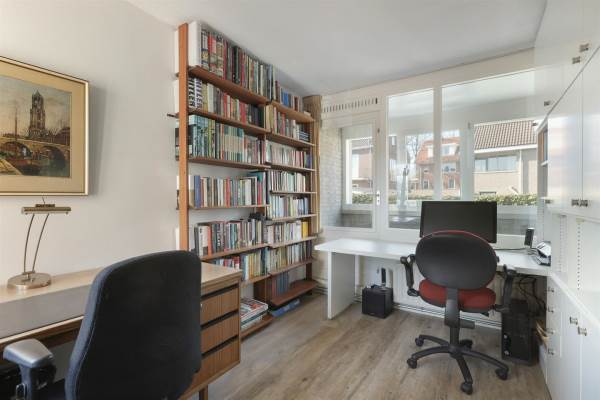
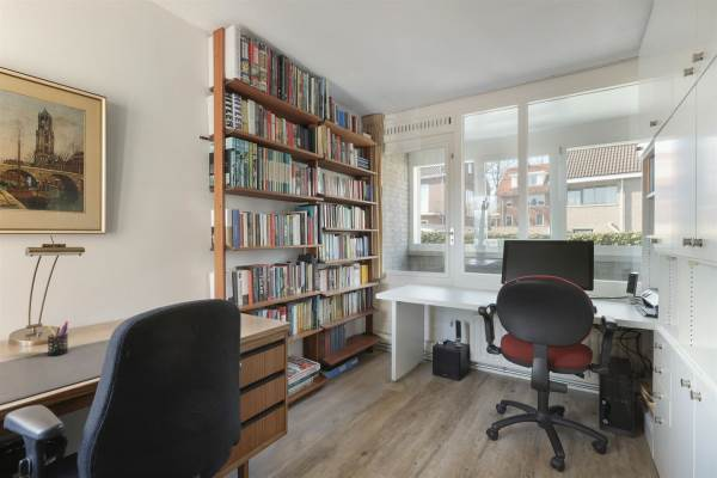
+ pen holder [45,320,69,357]
